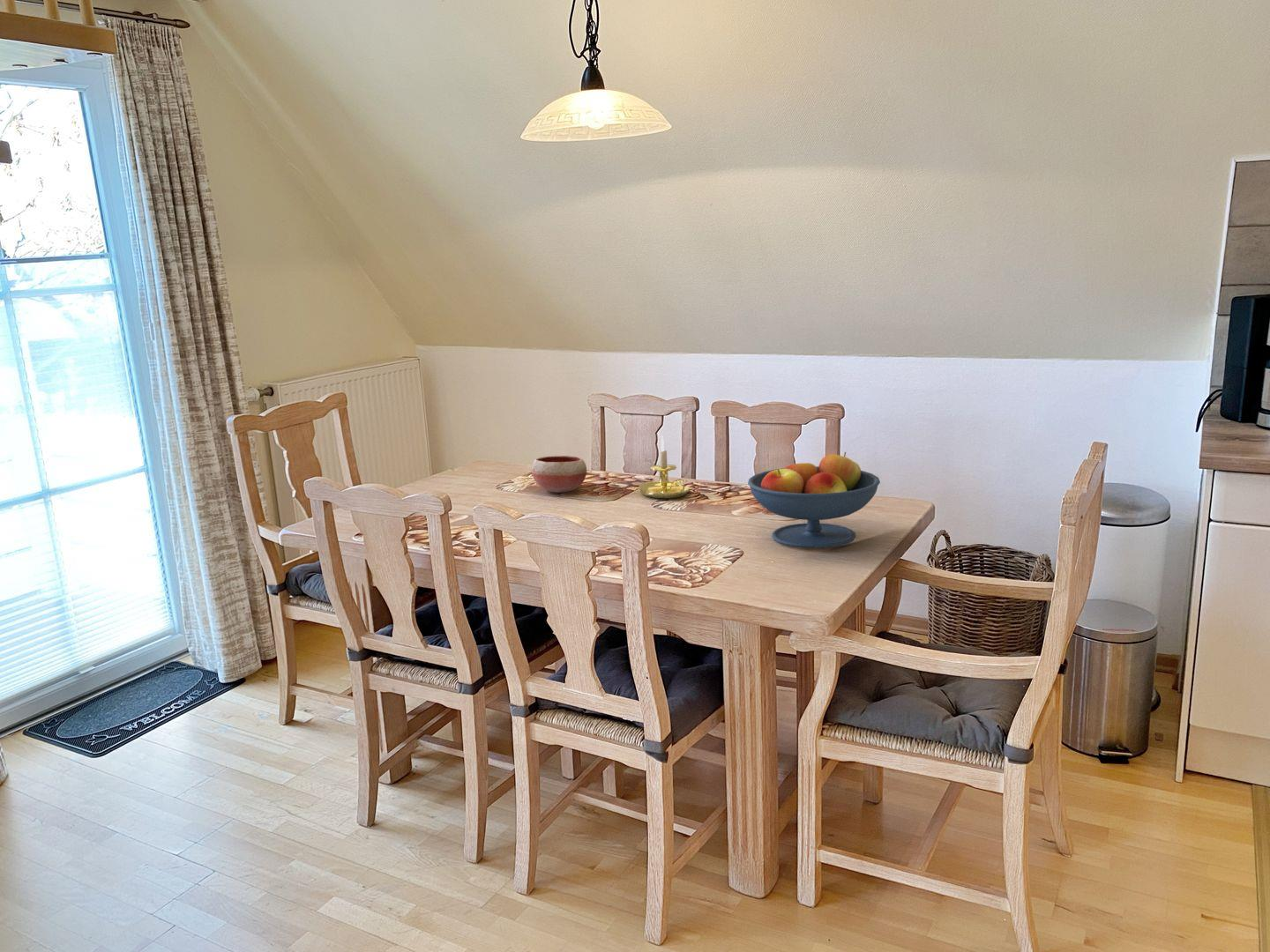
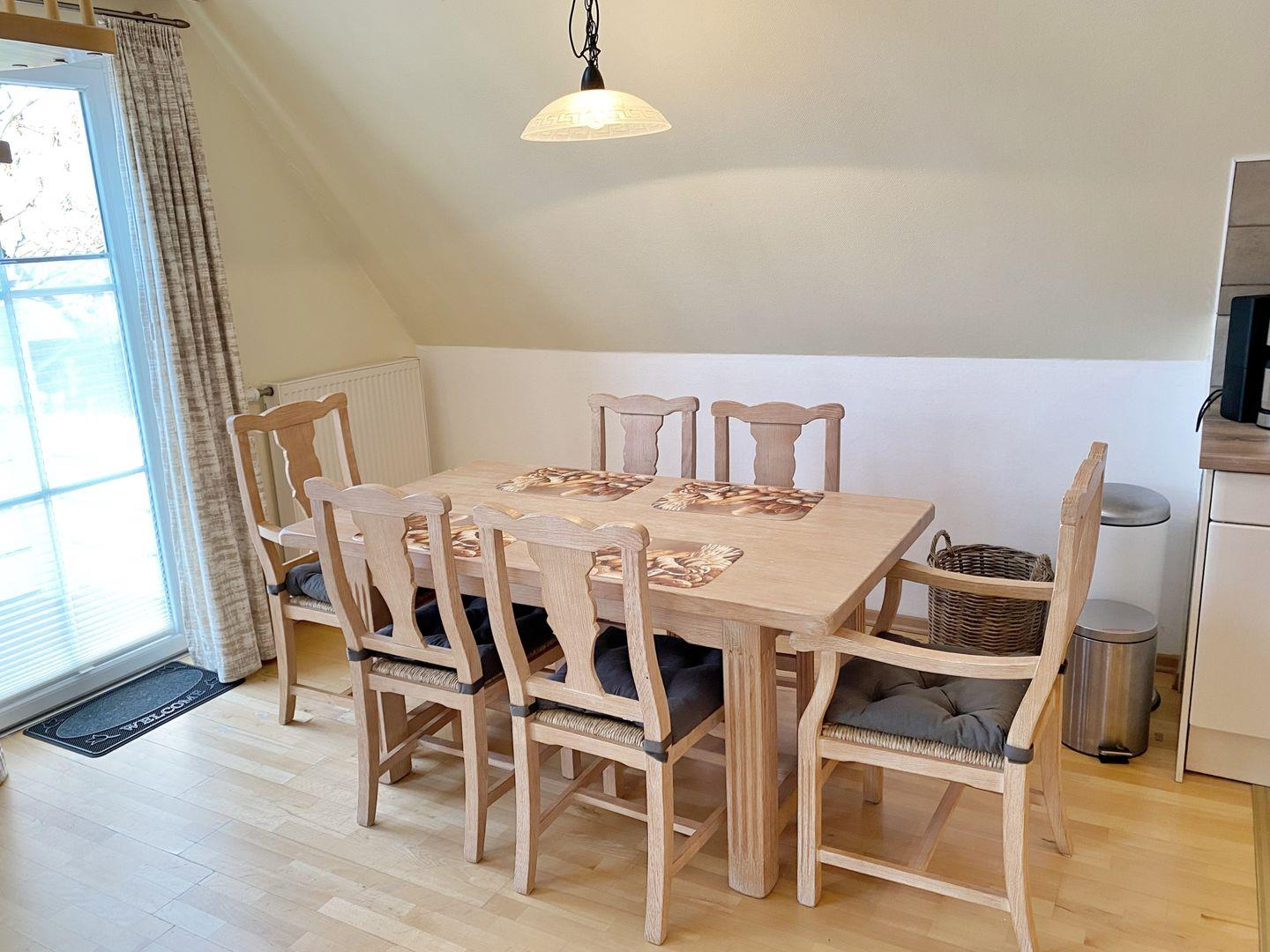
- candle holder [638,435,691,499]
- fruit bowl [747,451,881,549]
- bowl [531,455,587,494]
